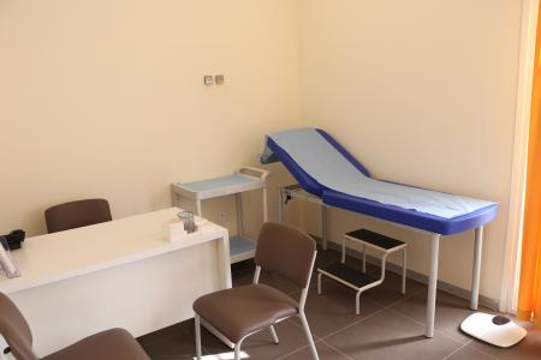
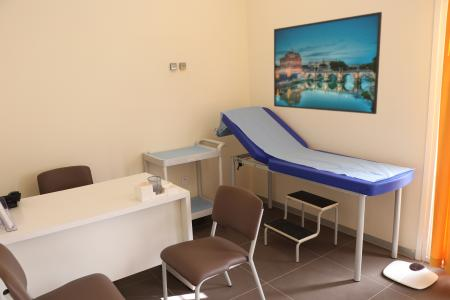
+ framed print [273,11,383,115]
